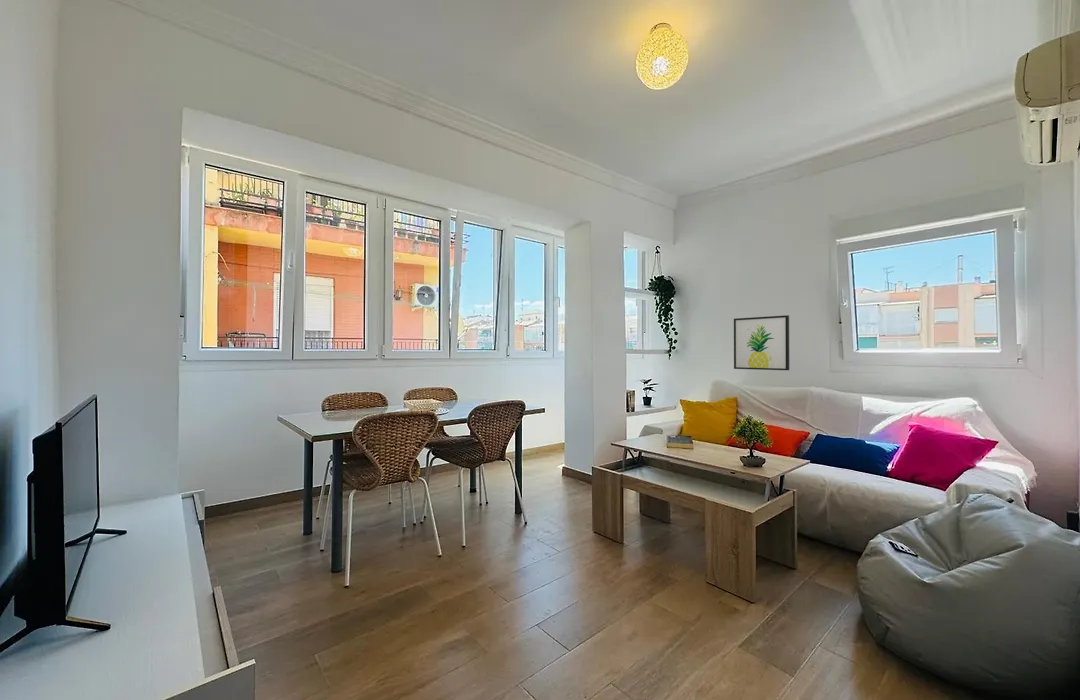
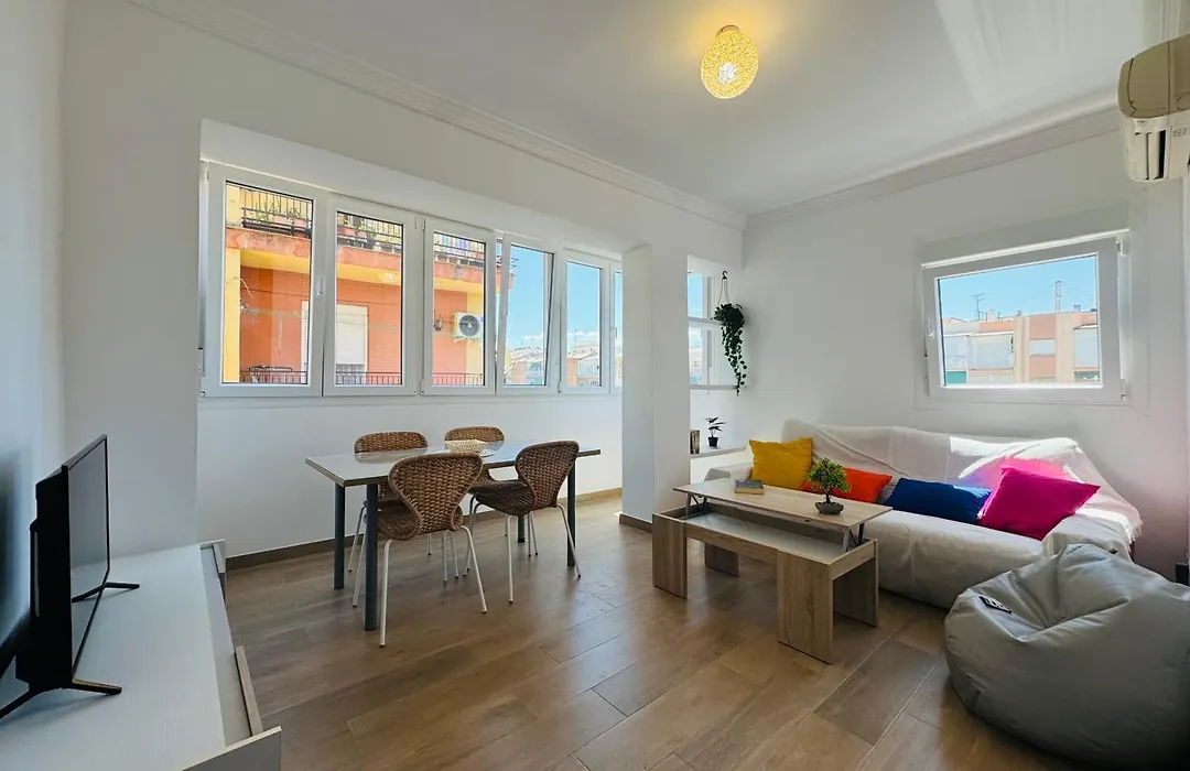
- wall art [733,314,790,371]
